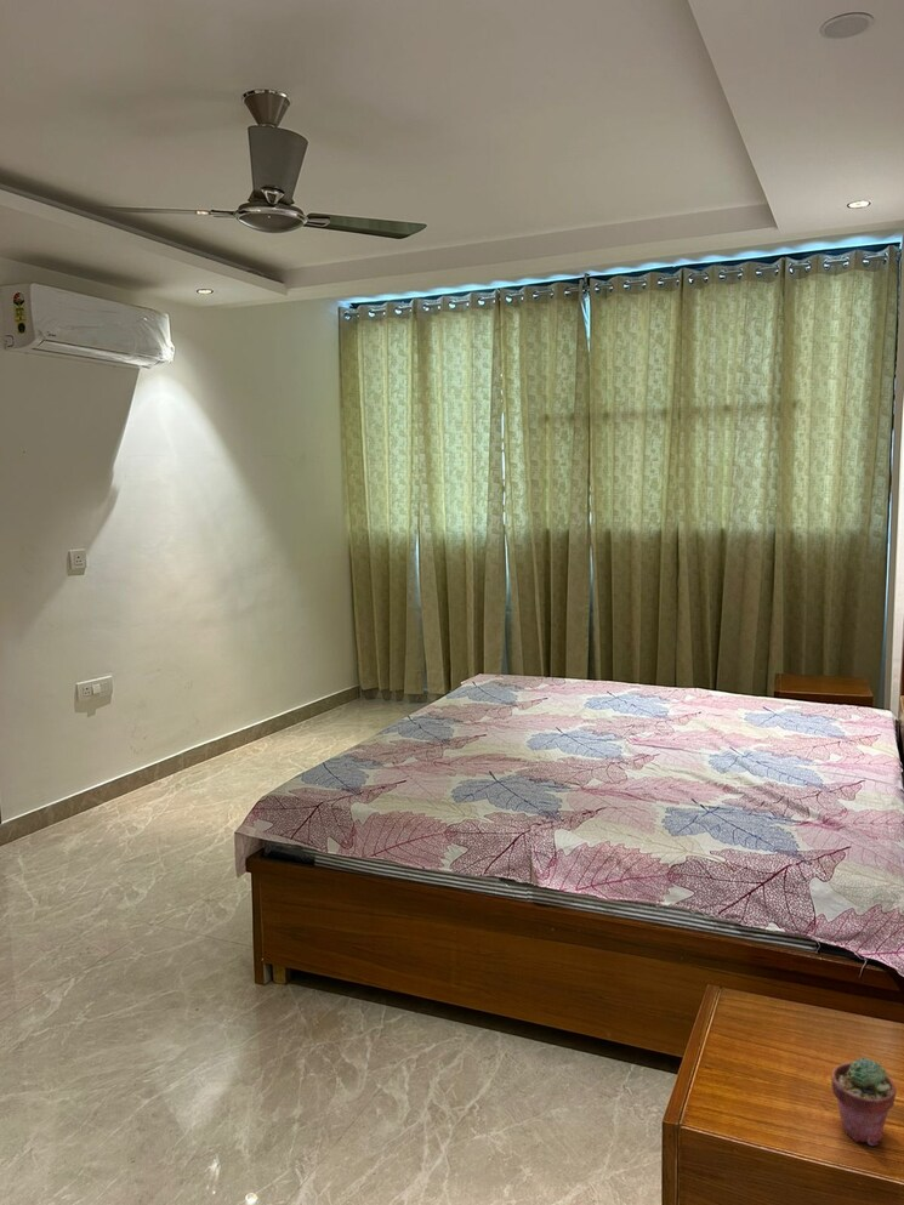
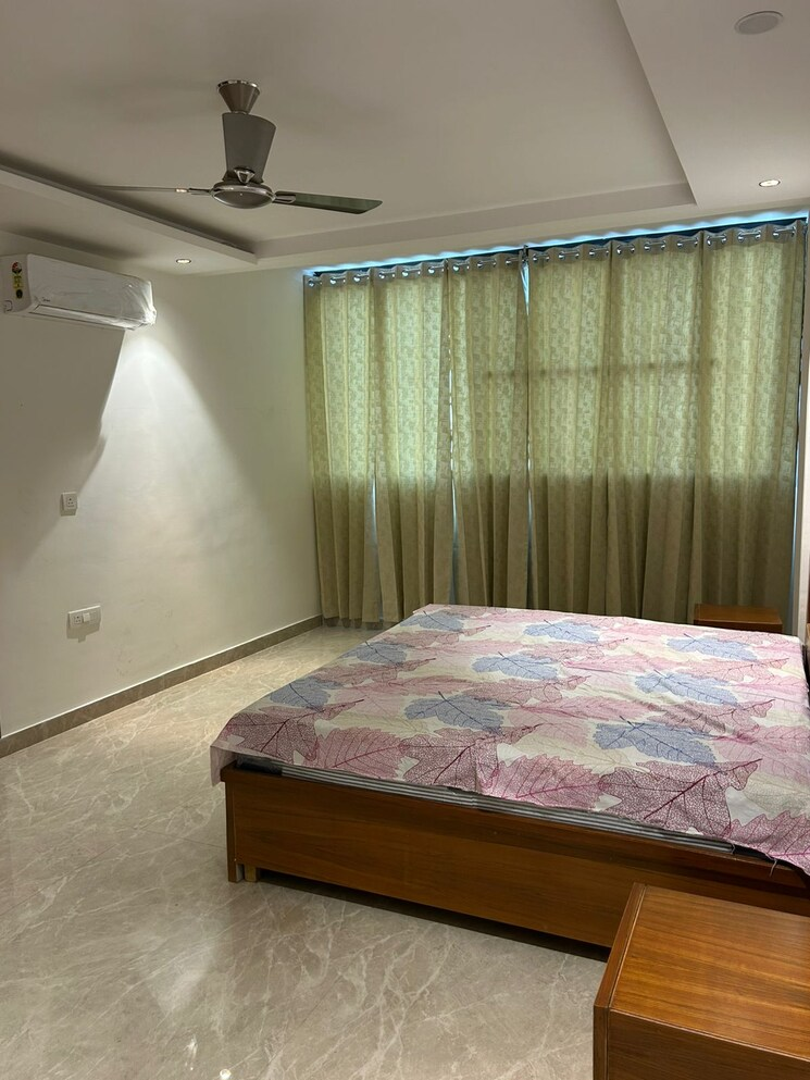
- potted succulent [830,1056,897,1147]
